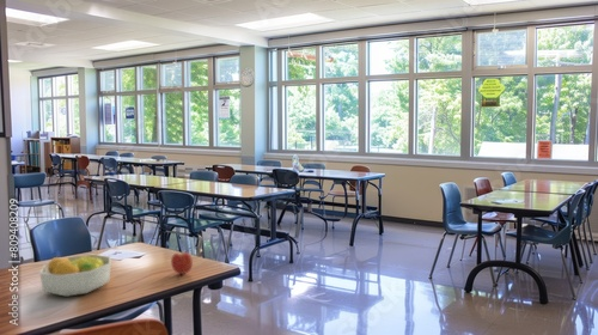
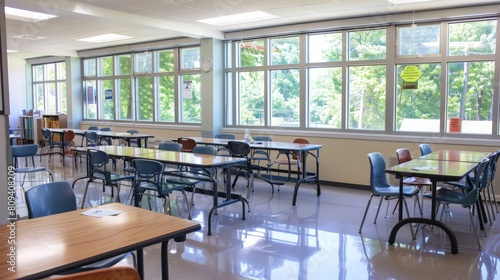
- apple [170,251,194,275]
- fruit bowl [38,254,112,298]
